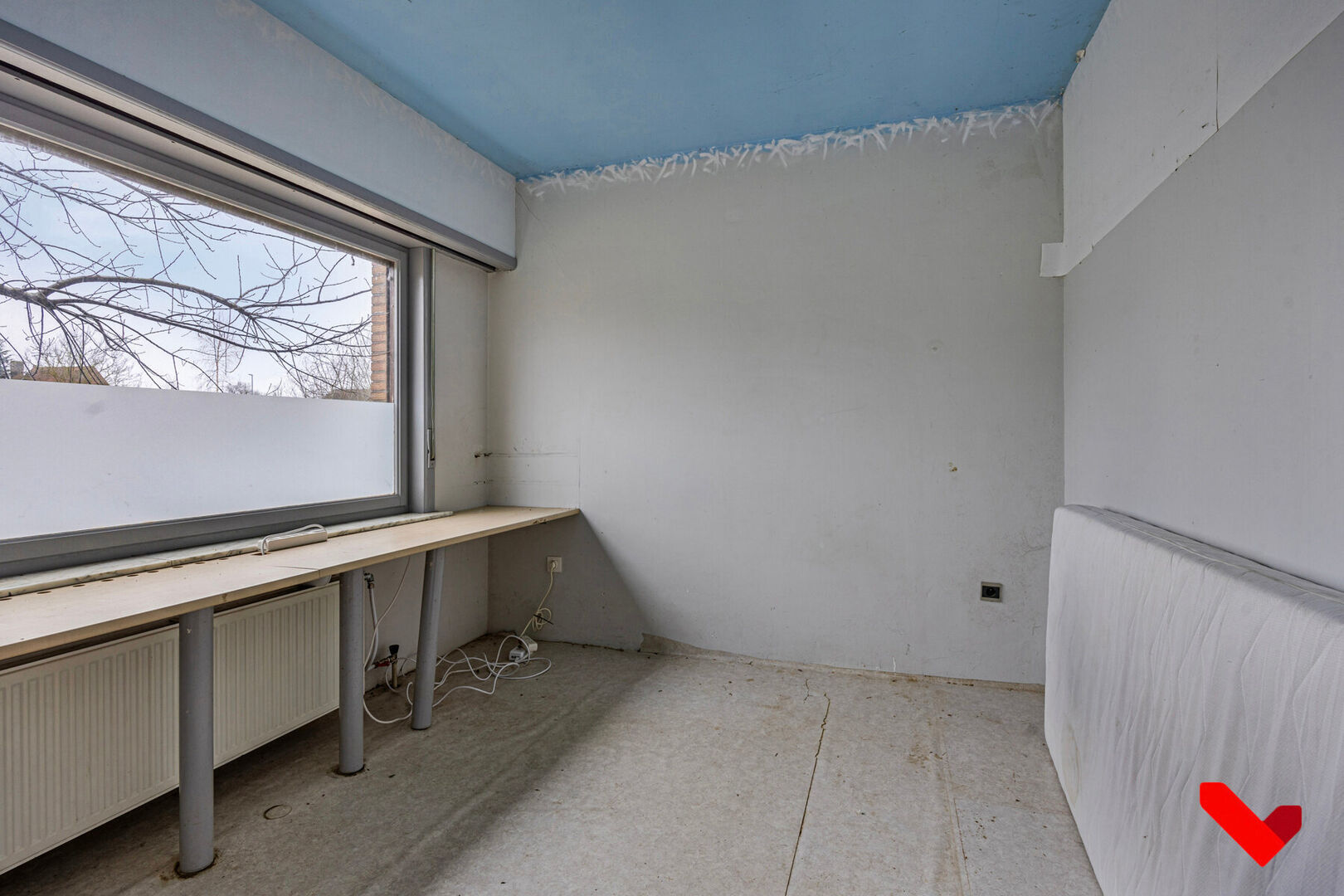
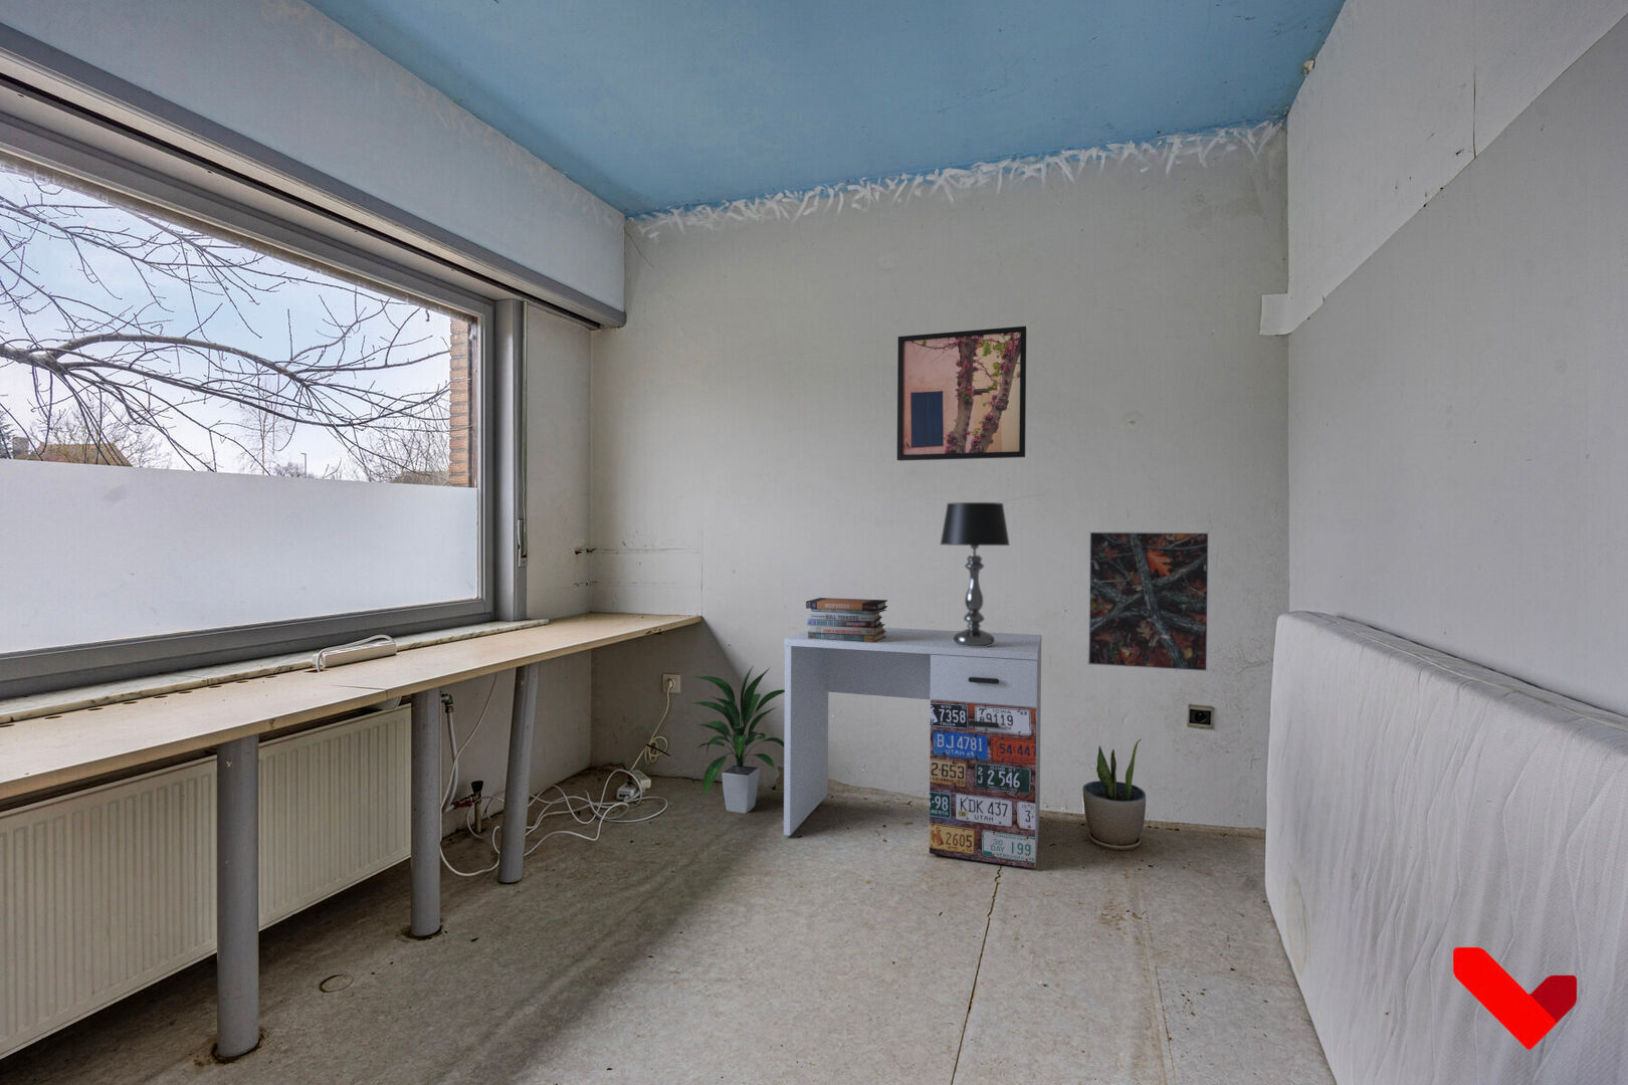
+ wall art [896,326,1027,463]
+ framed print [1088,530,1210,673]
+ desk [783,627,1043,869]
+ potted plant [1083,739,1147,852]
+ table lamp [939,501,1011,647]
+ indoor plant [687,664,785,815]
+ book stack [806,597,888,643]
